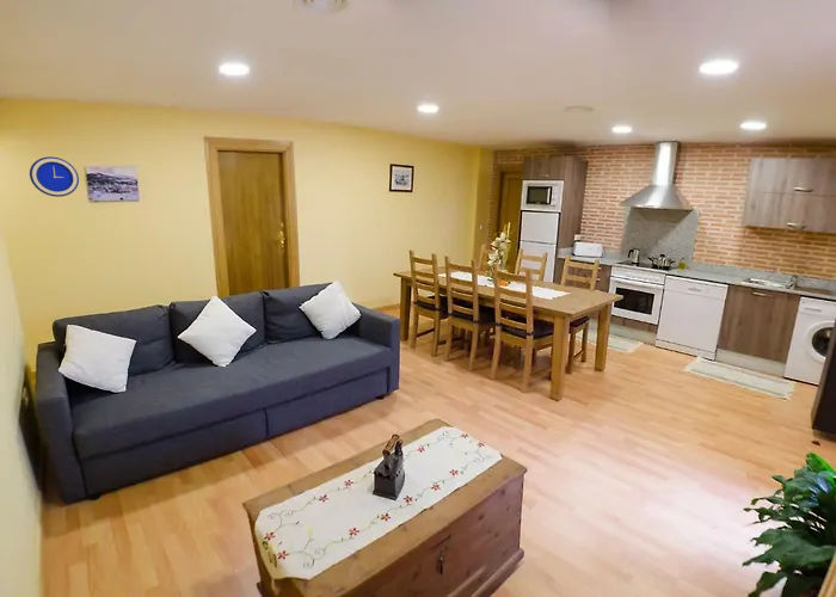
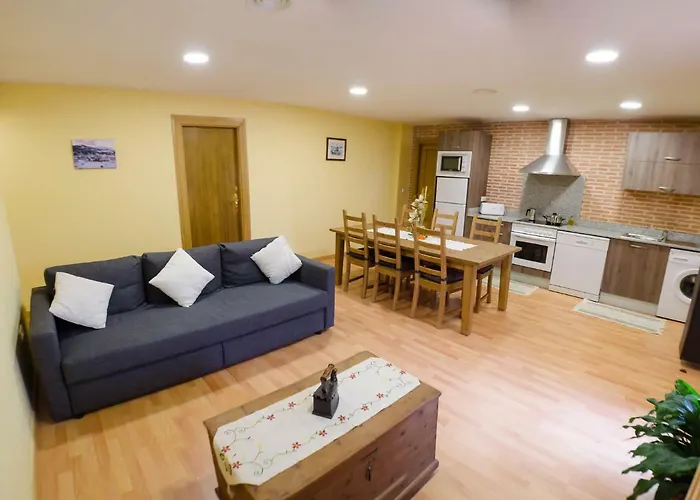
- wall clock [29,155,80,198]
